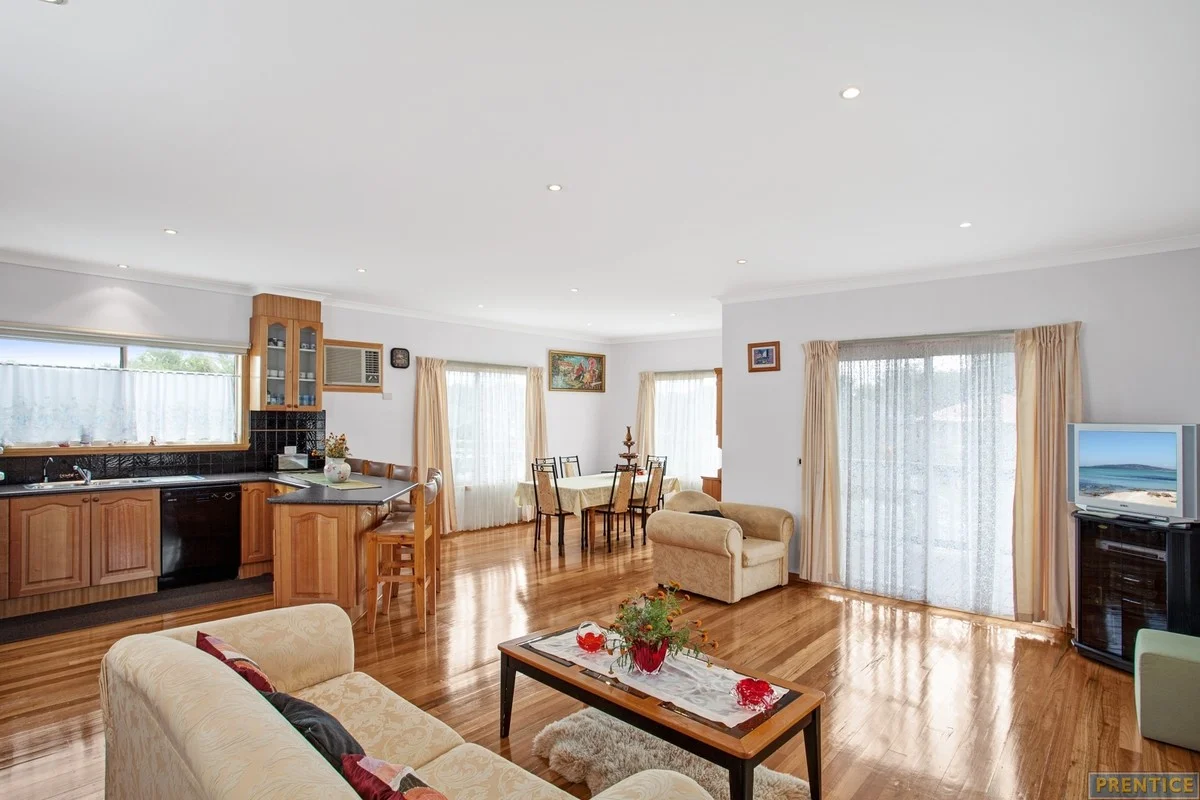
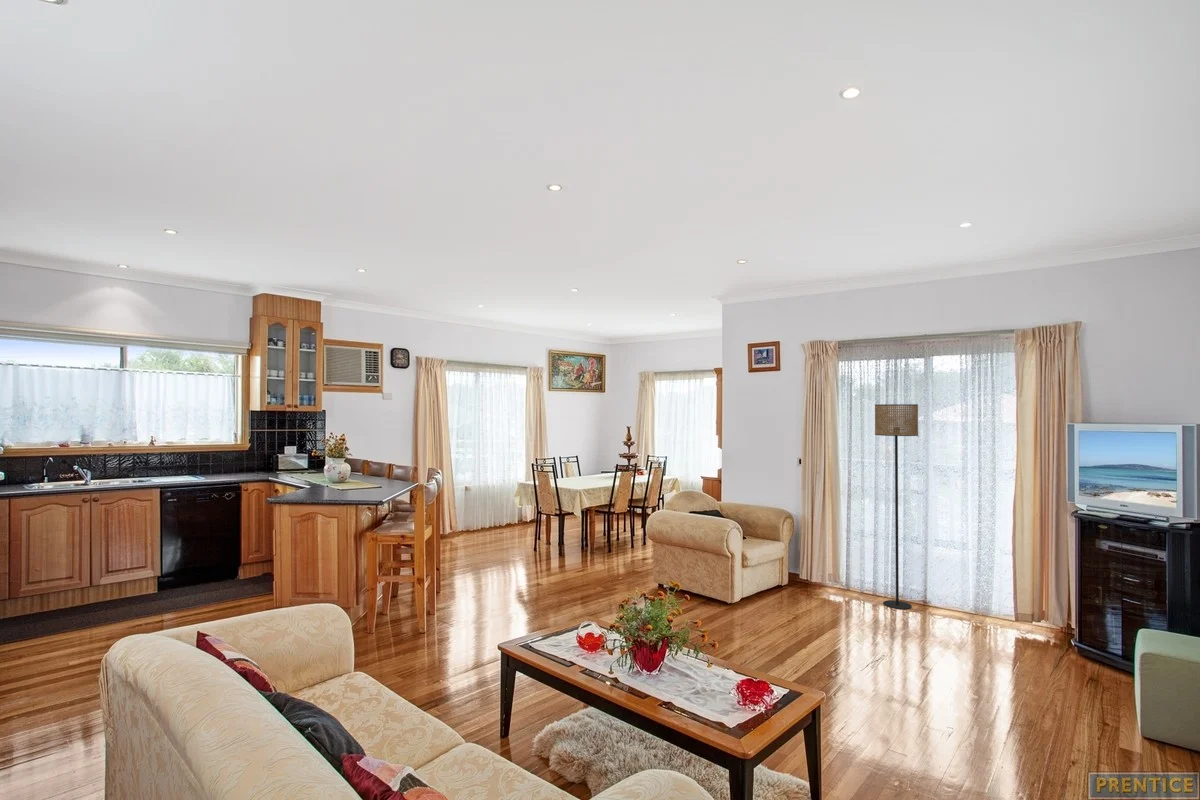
+ floor lamp [874,403,919,611]
